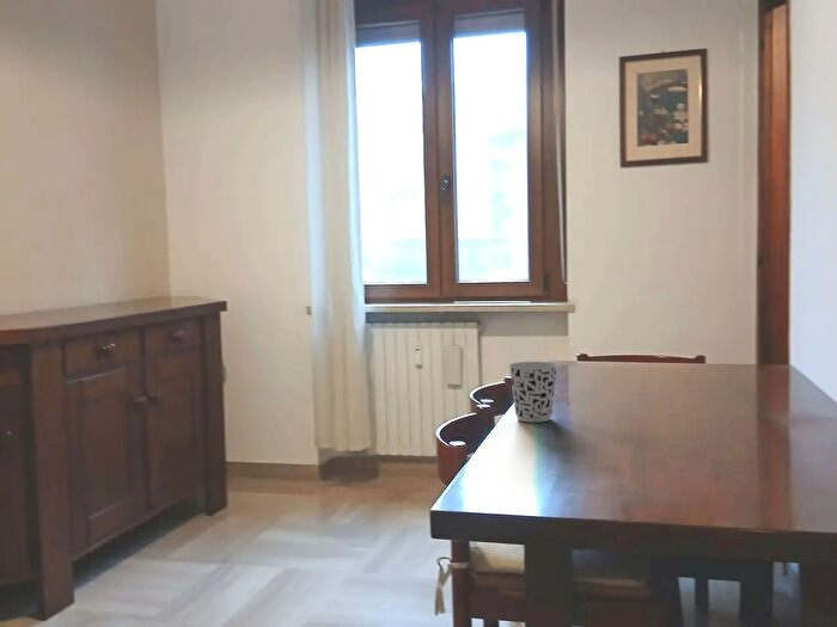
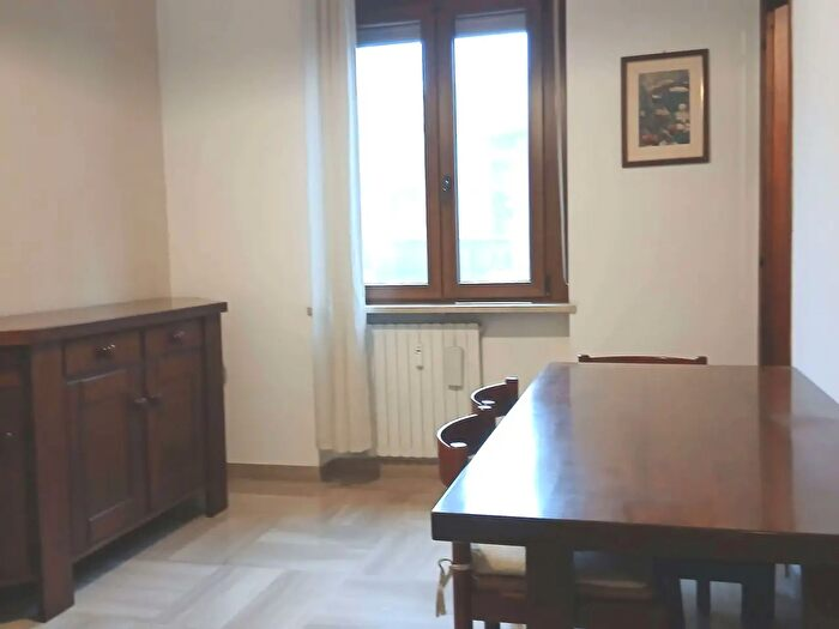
- cup [507,361,558,424]
